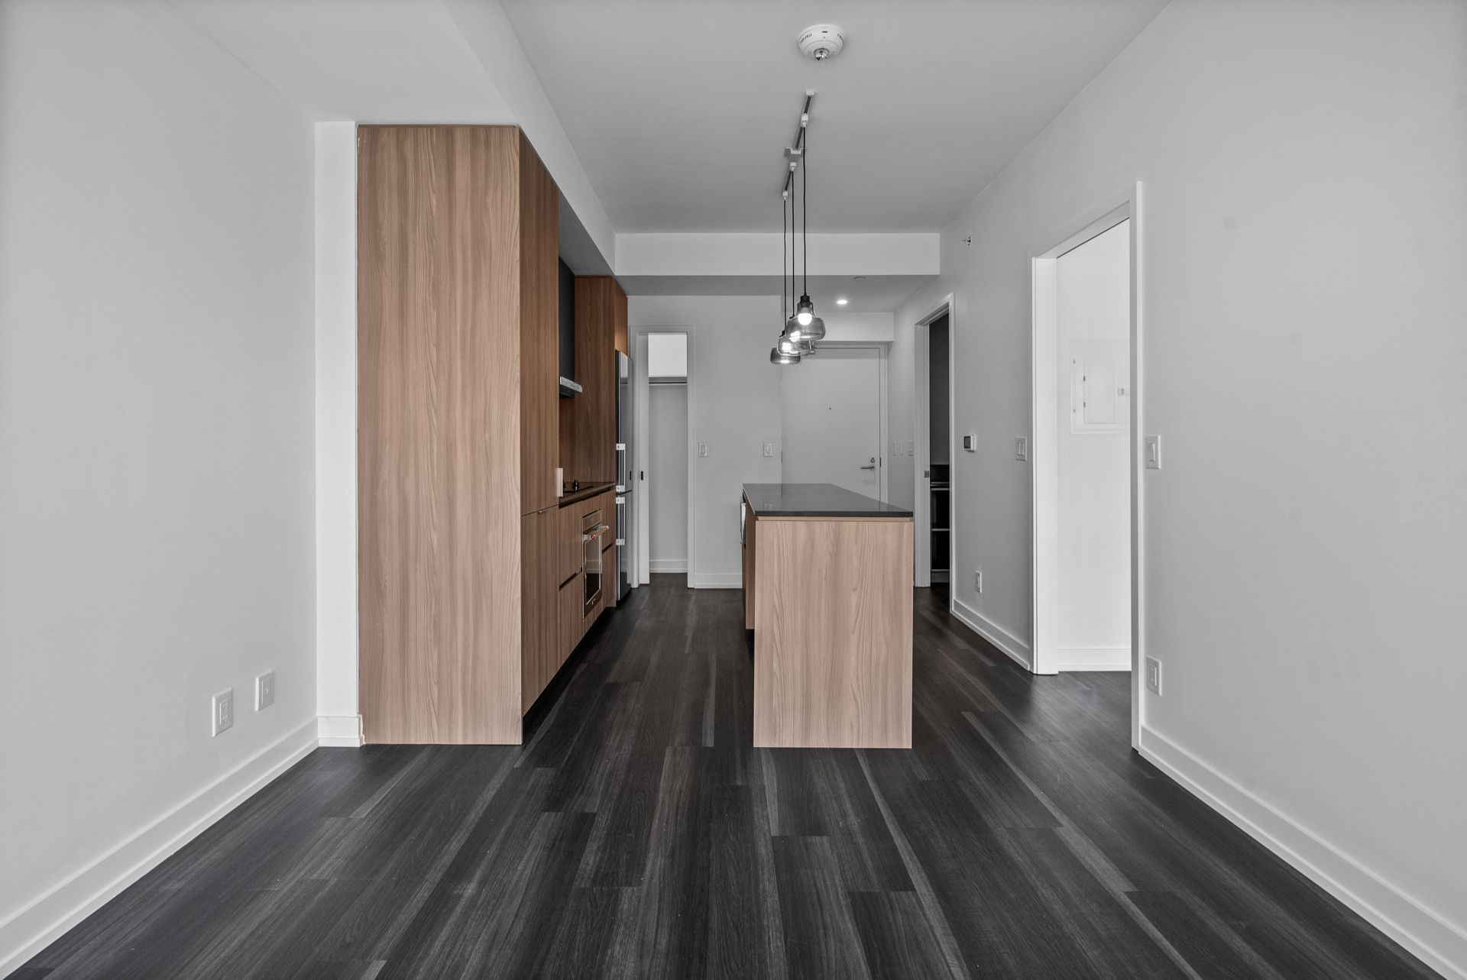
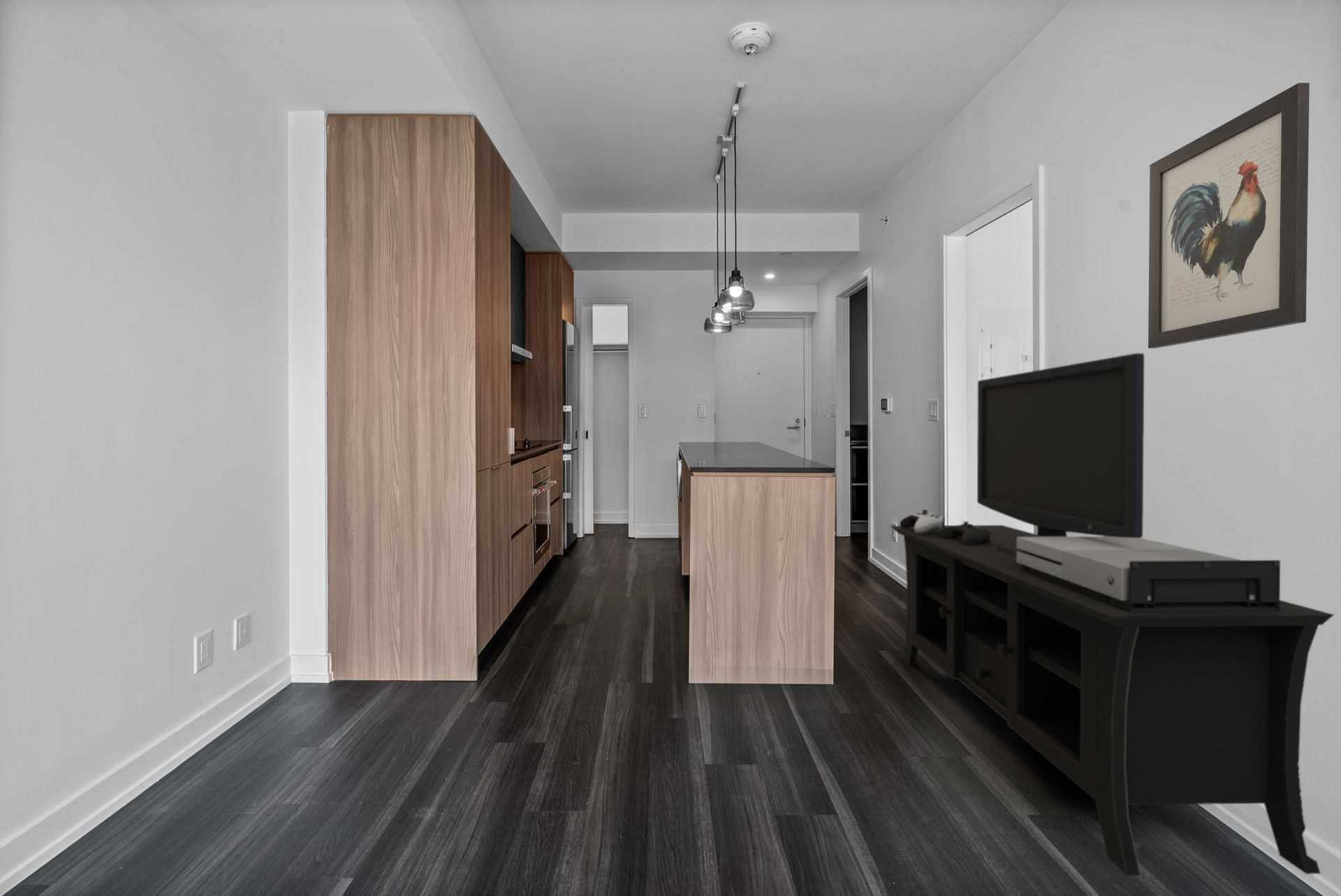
+ wall art [1148,82,1310,349]
+ media console [889,353,1335,876]
